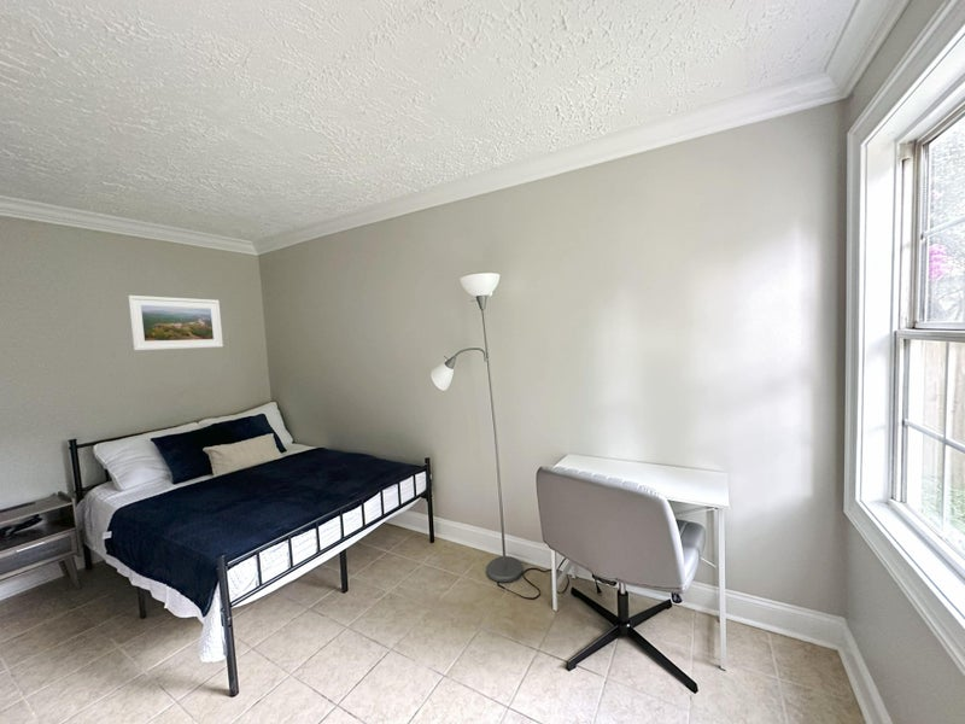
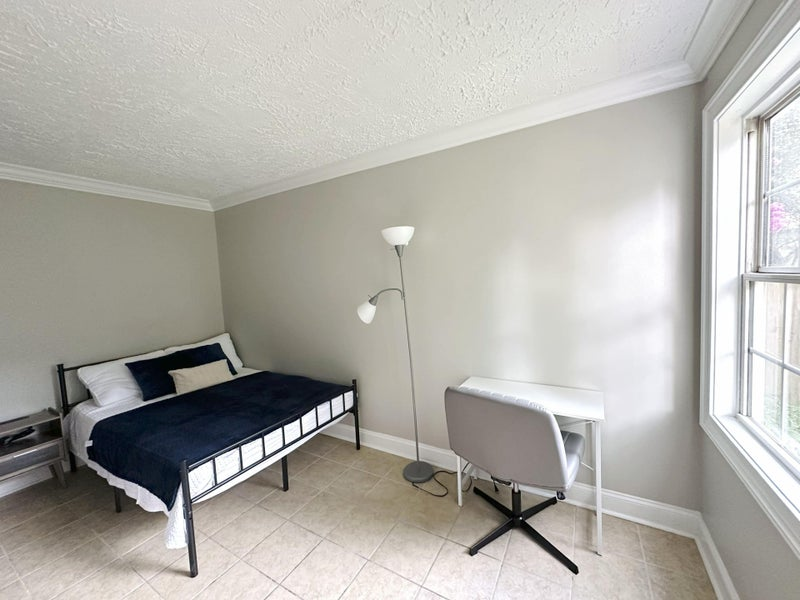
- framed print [127,294,224,351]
